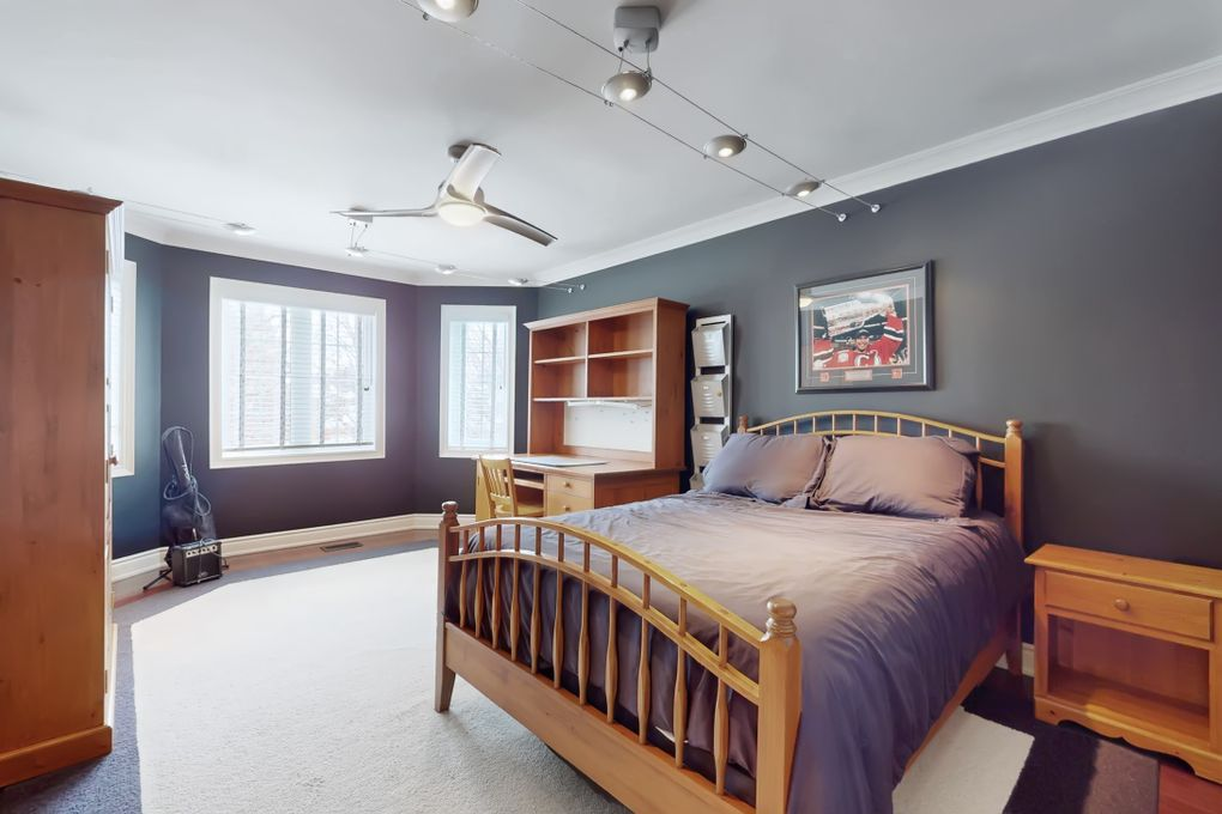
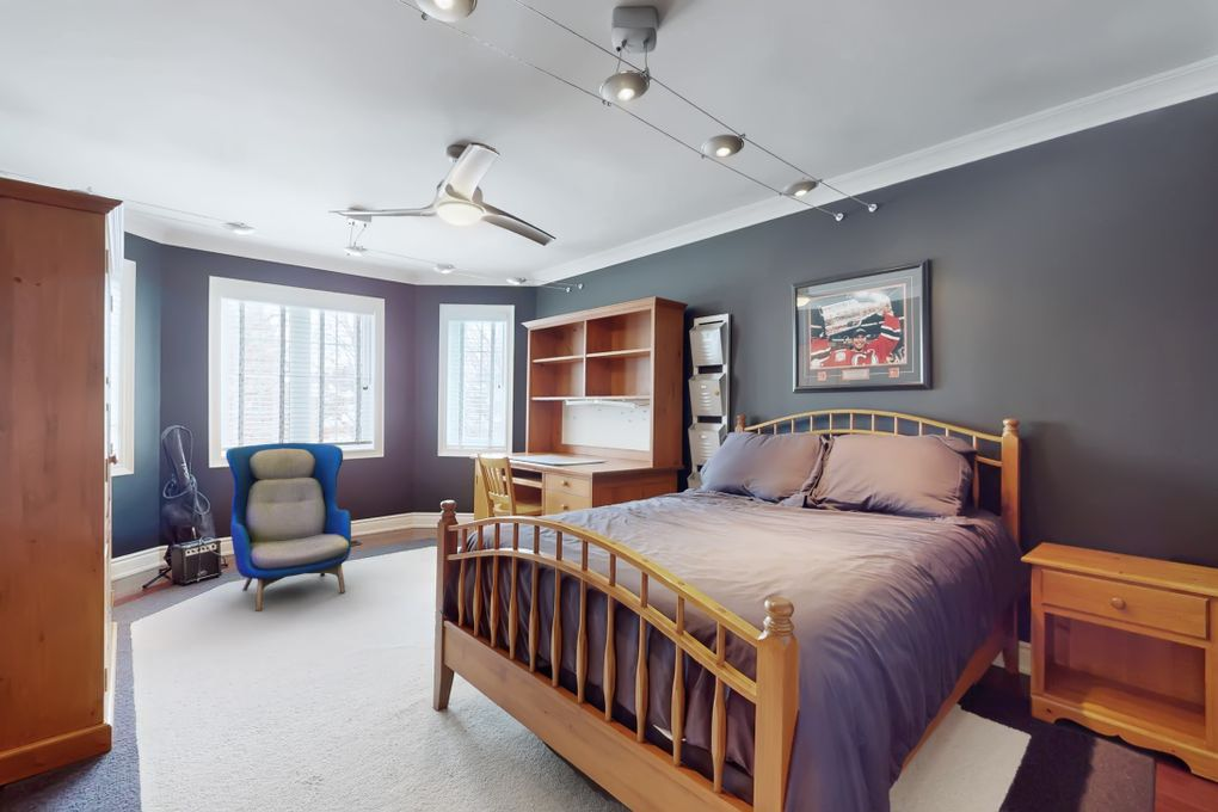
+ armchair [224,442,352,613]
